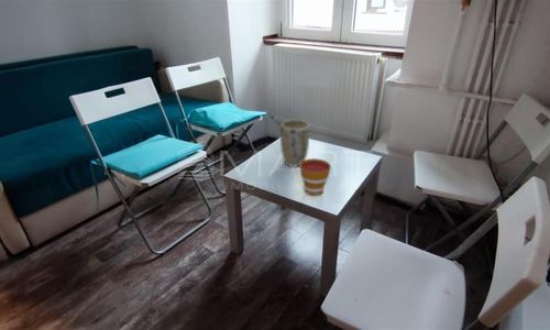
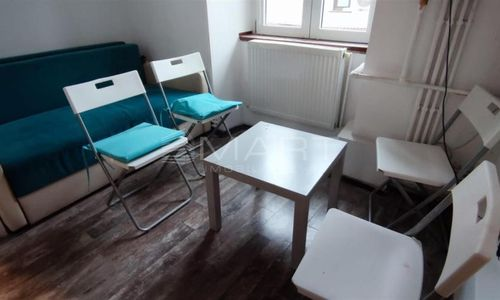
- plant pot [279,119,310,167]
- cup [299,157,332,197]
